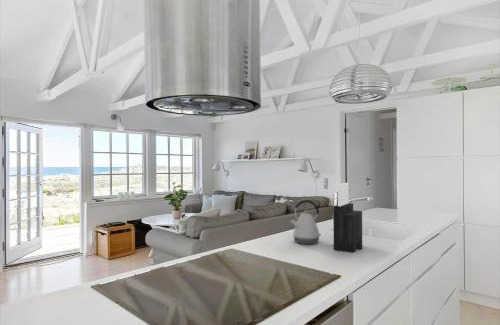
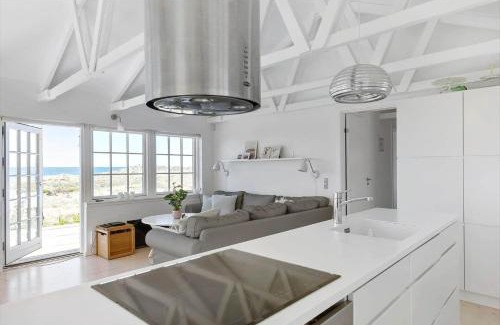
- knife block [332,182,363,254]
- kettle [289,199,322,245]
